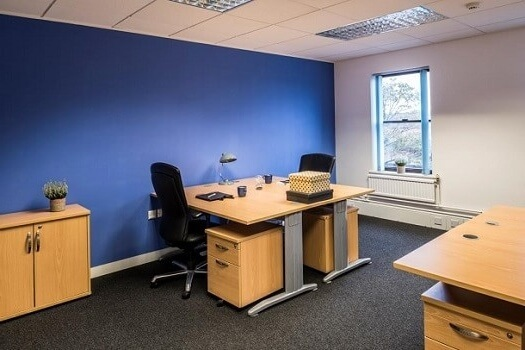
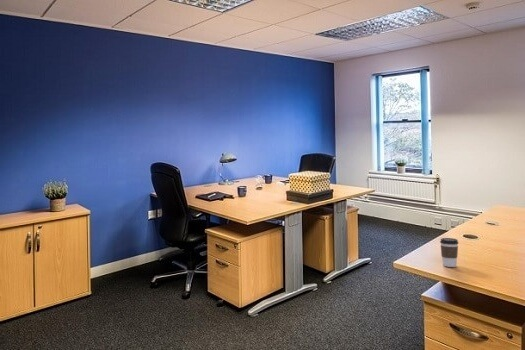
+ coffee cup [439,237,459,268]
